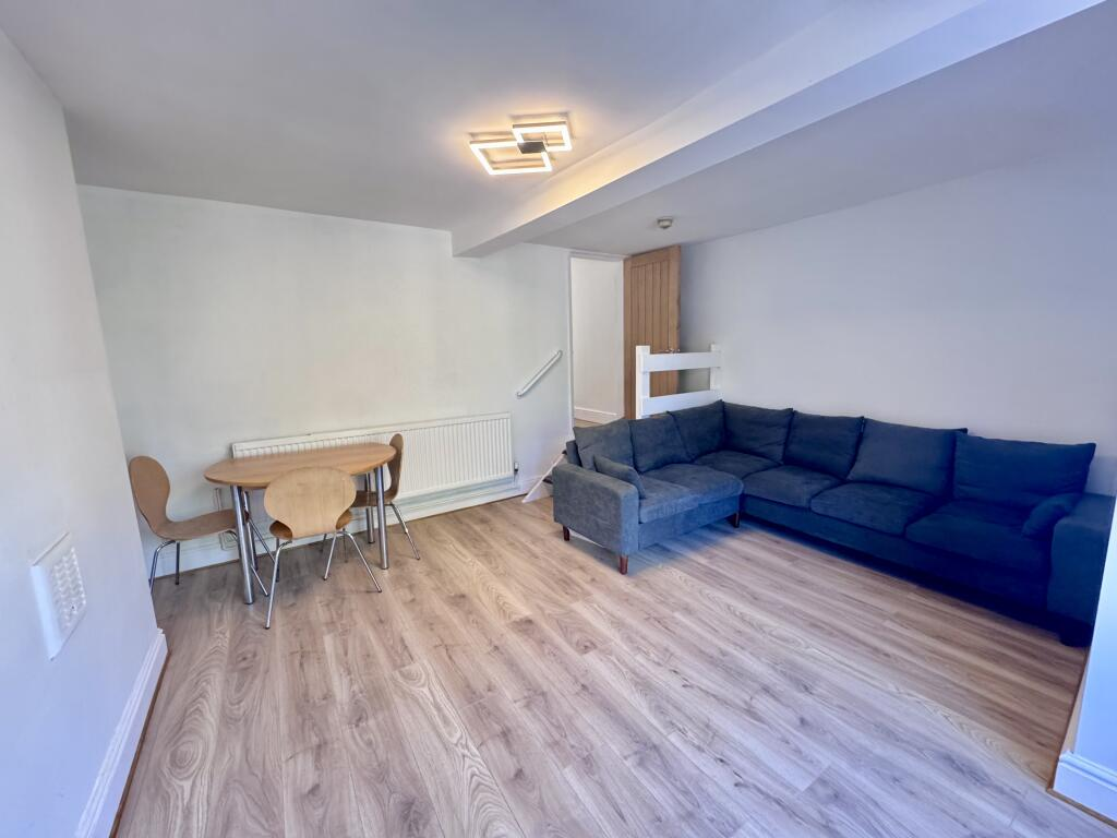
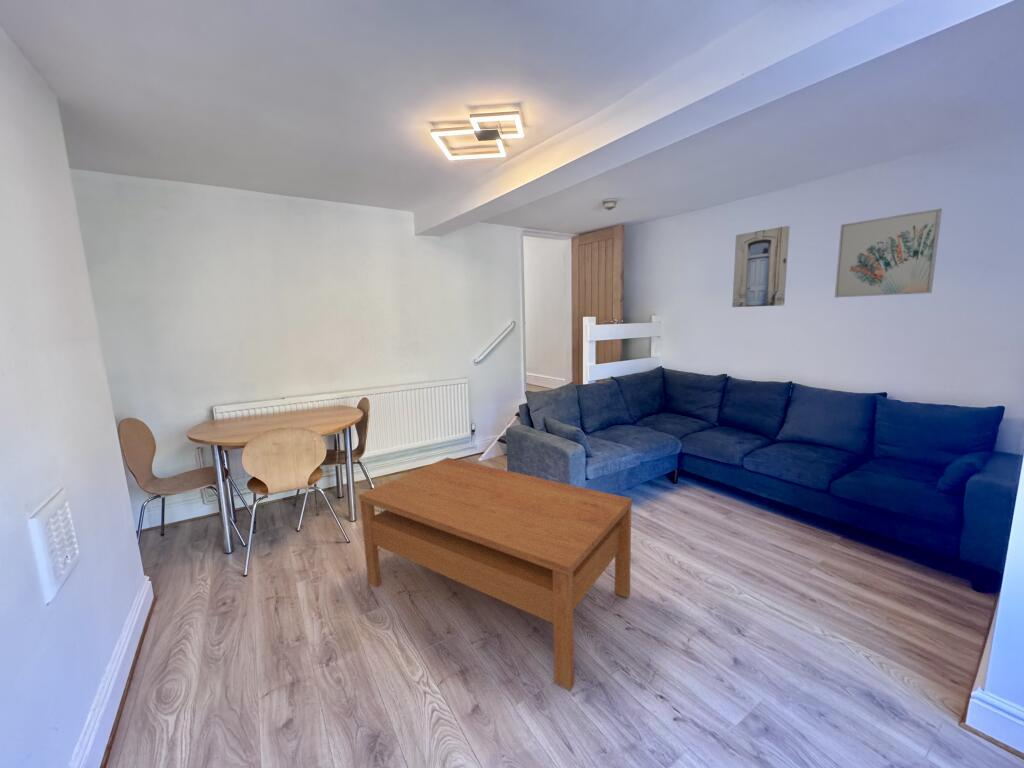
+ wall art [731,225,791,308]
+ coffee table [358,457,633,692]
+ wall art [834,207,943,298]
